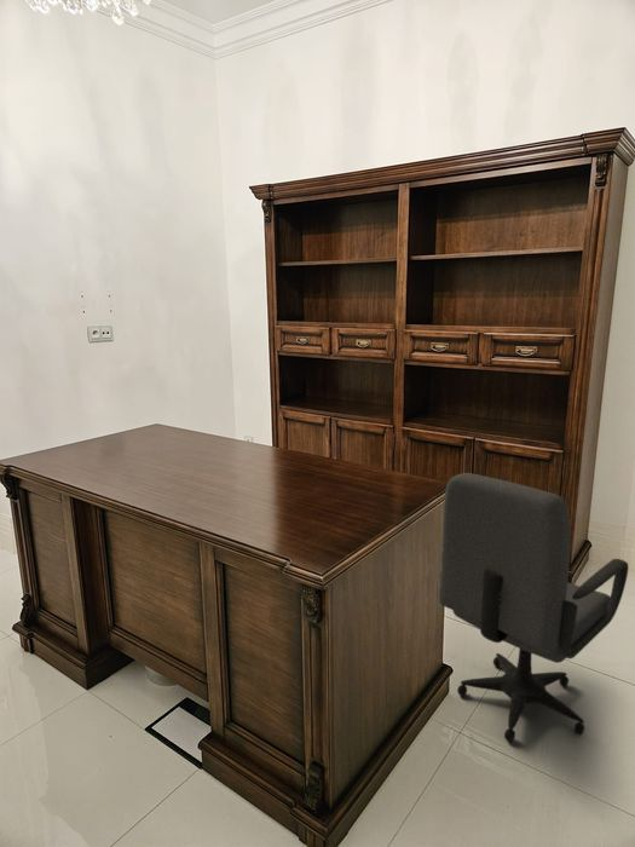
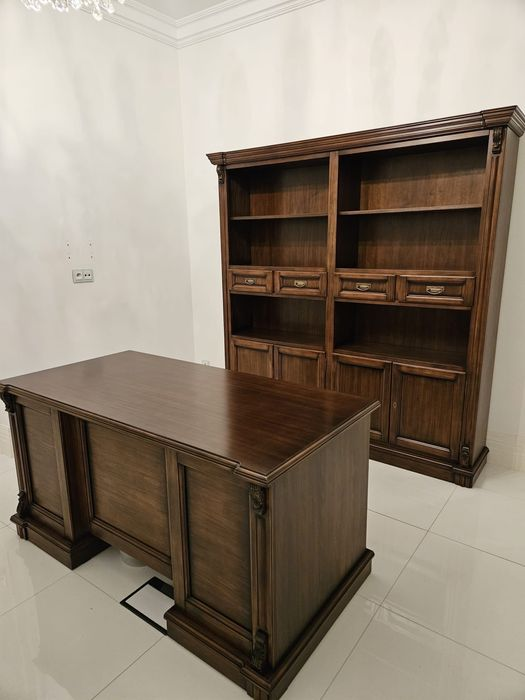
- office chair [438,472,629,743]
